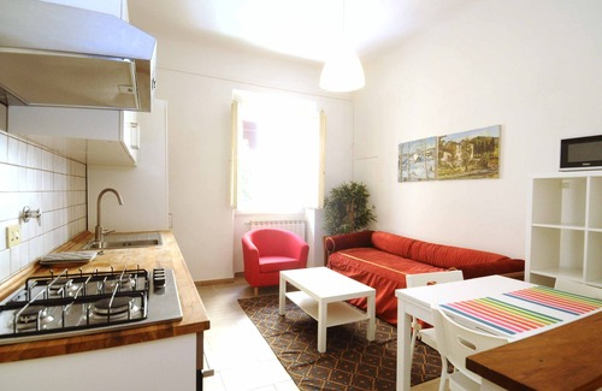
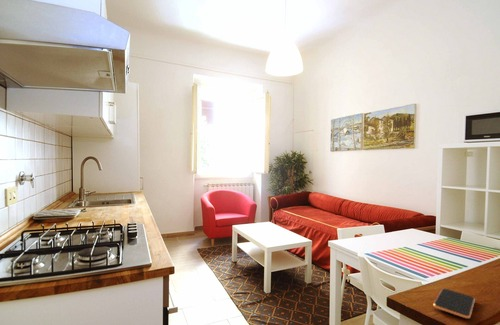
+ smartphone [432,288,476,319]
